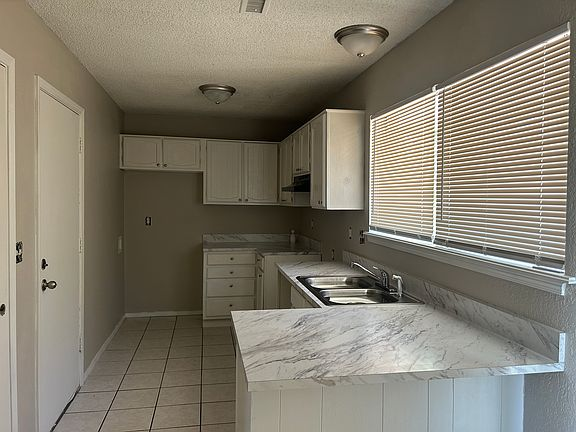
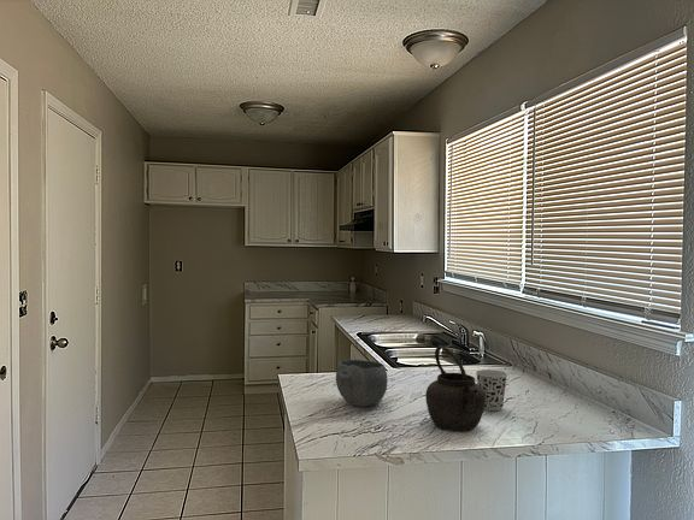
+ kettle [424,344,486,433]
+ bowl [335,359,388,408]
+ cup [475,368,508,412]
